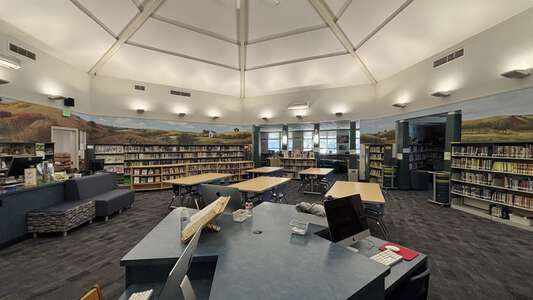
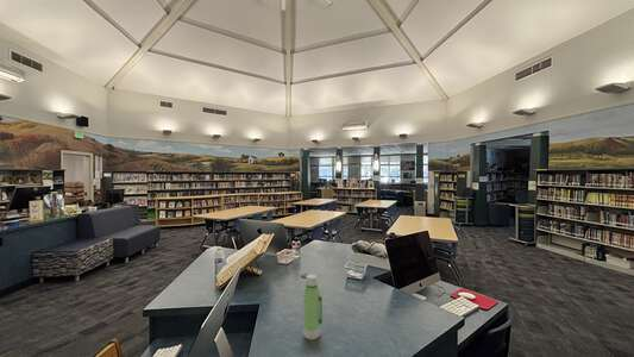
+ water bottle [302,273,324,340]
